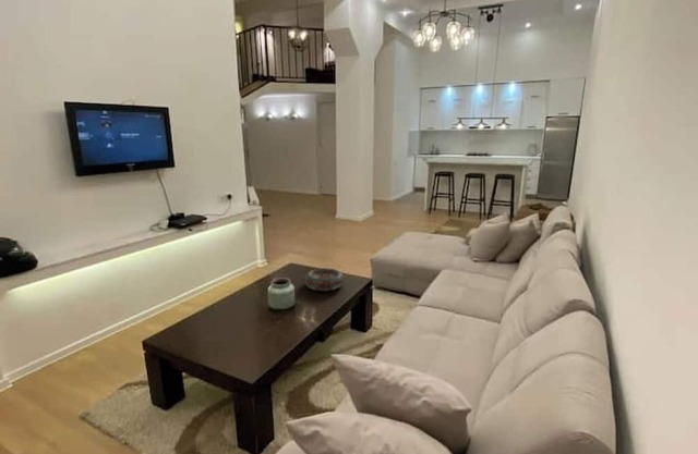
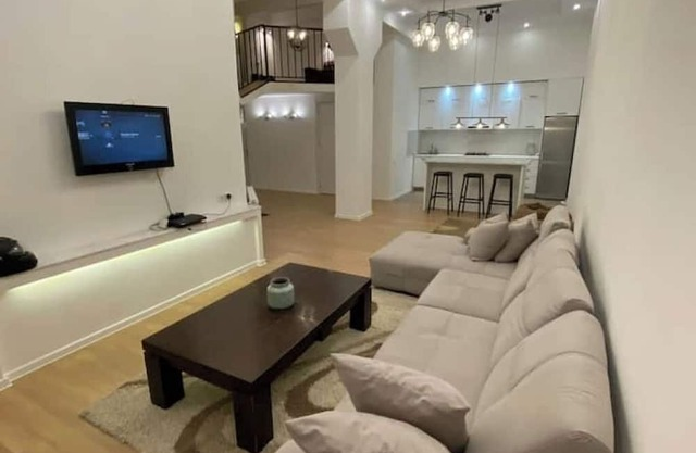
- decorative bowl [303,267,345,292]
